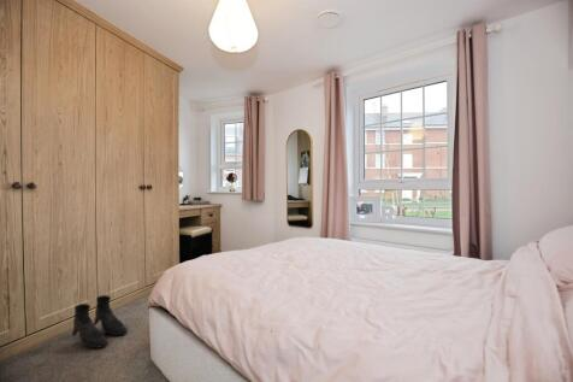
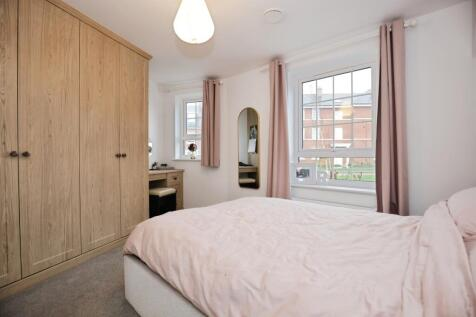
- boots [71,294,129,349]
